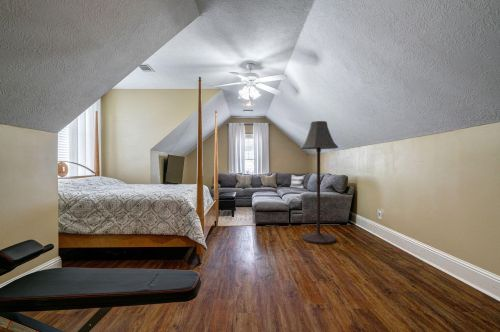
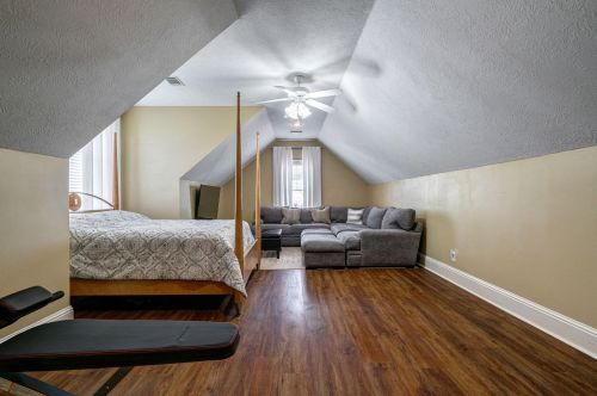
- floor lamp [299,120,340,245]
